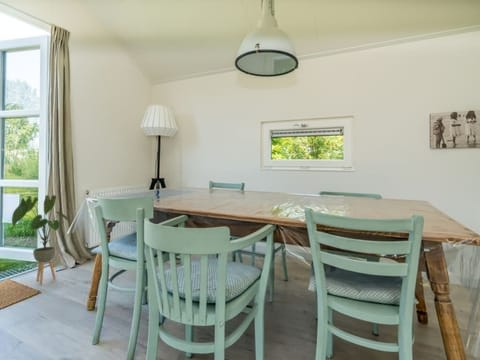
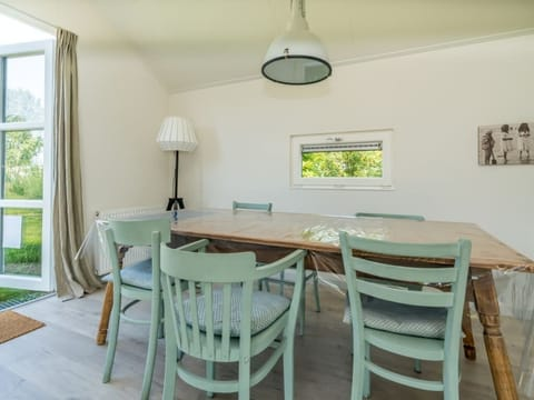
- house plant [10,194,71,286]
